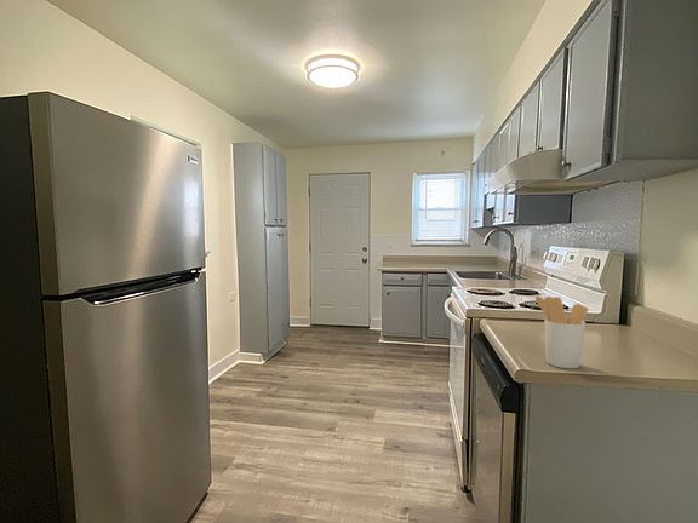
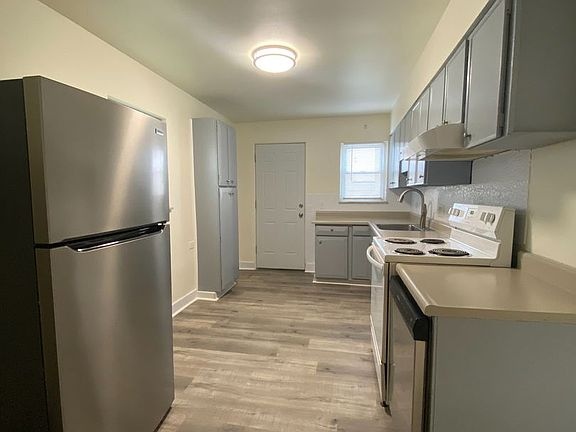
- utensil holder [534,295,589,369]
